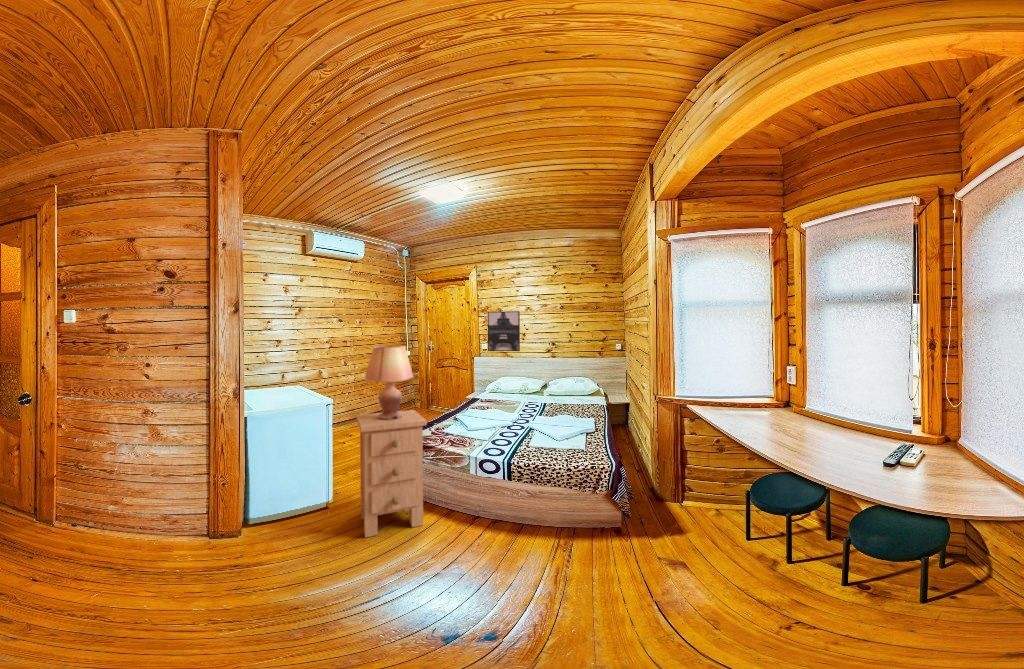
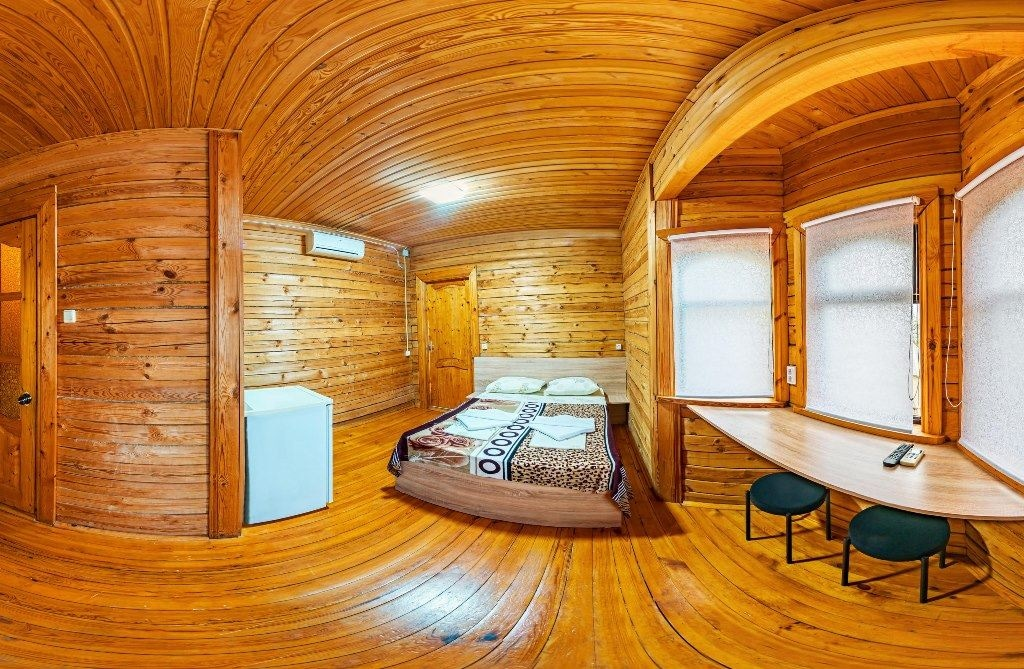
- wall art [487,310,521,352]
- nightstand [355,409,428,539]
- lamp [363,344,414,419]
